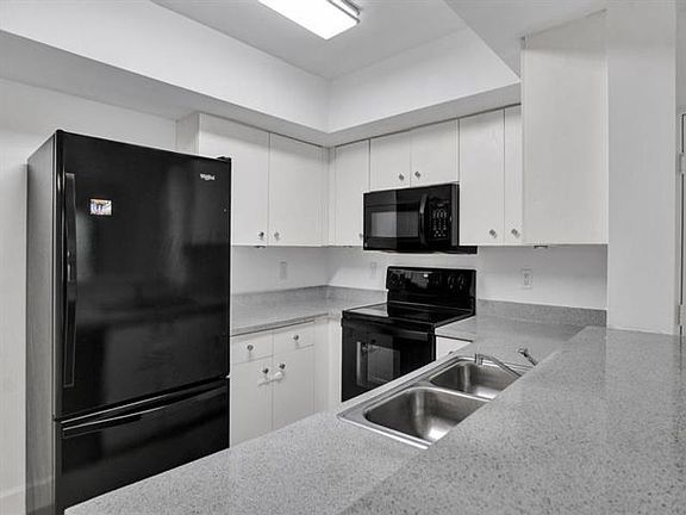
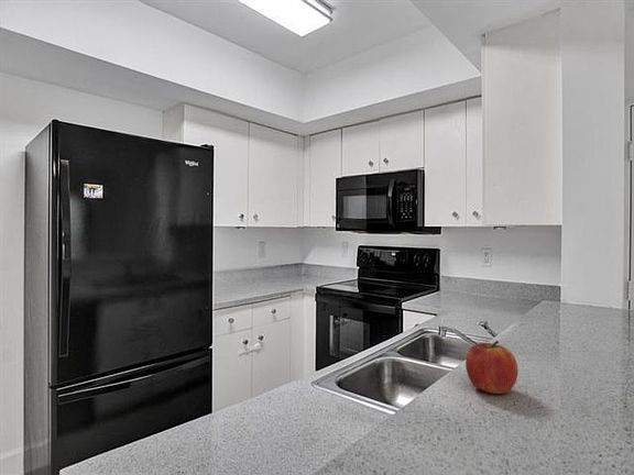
+ fruit [464,340,520,395]
